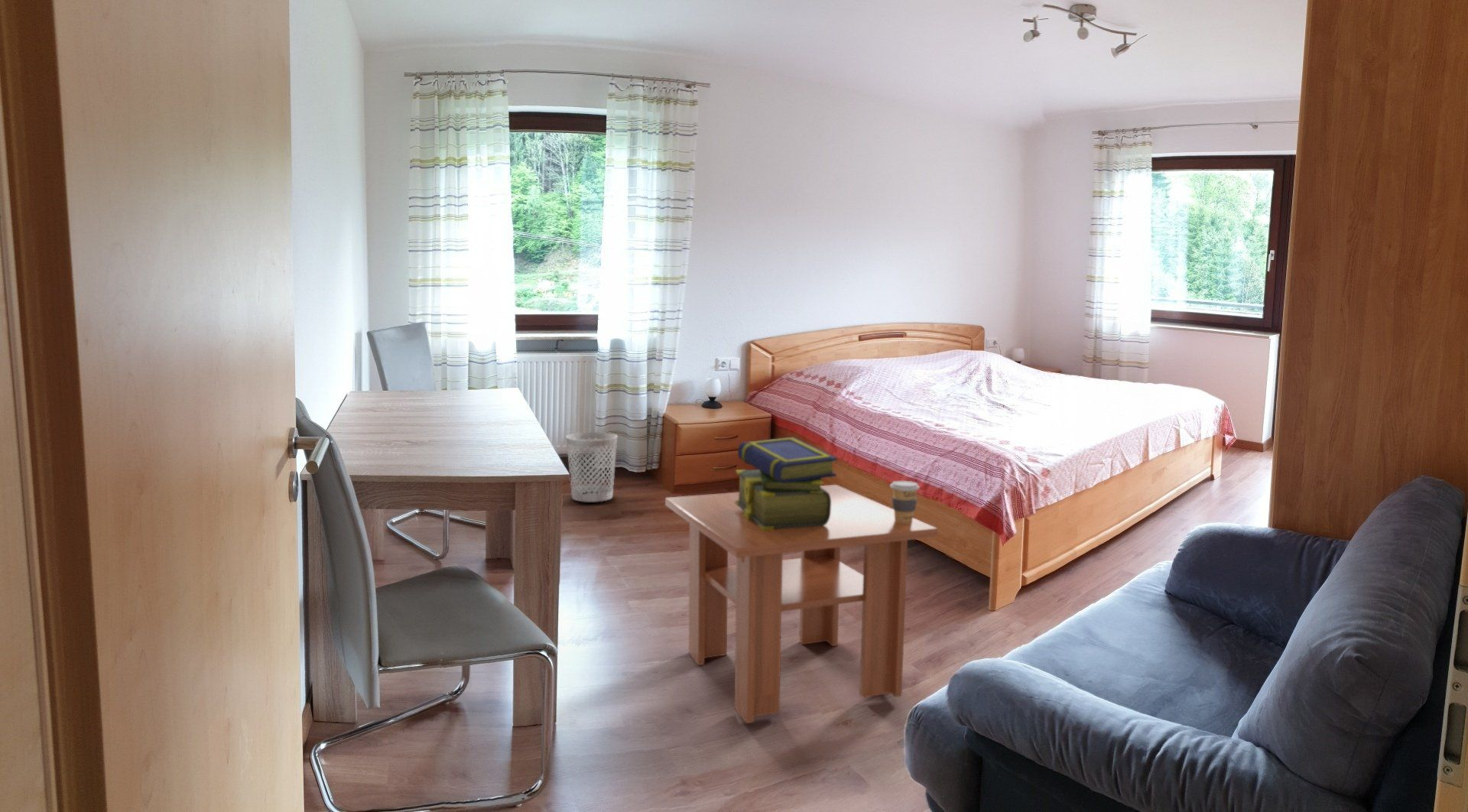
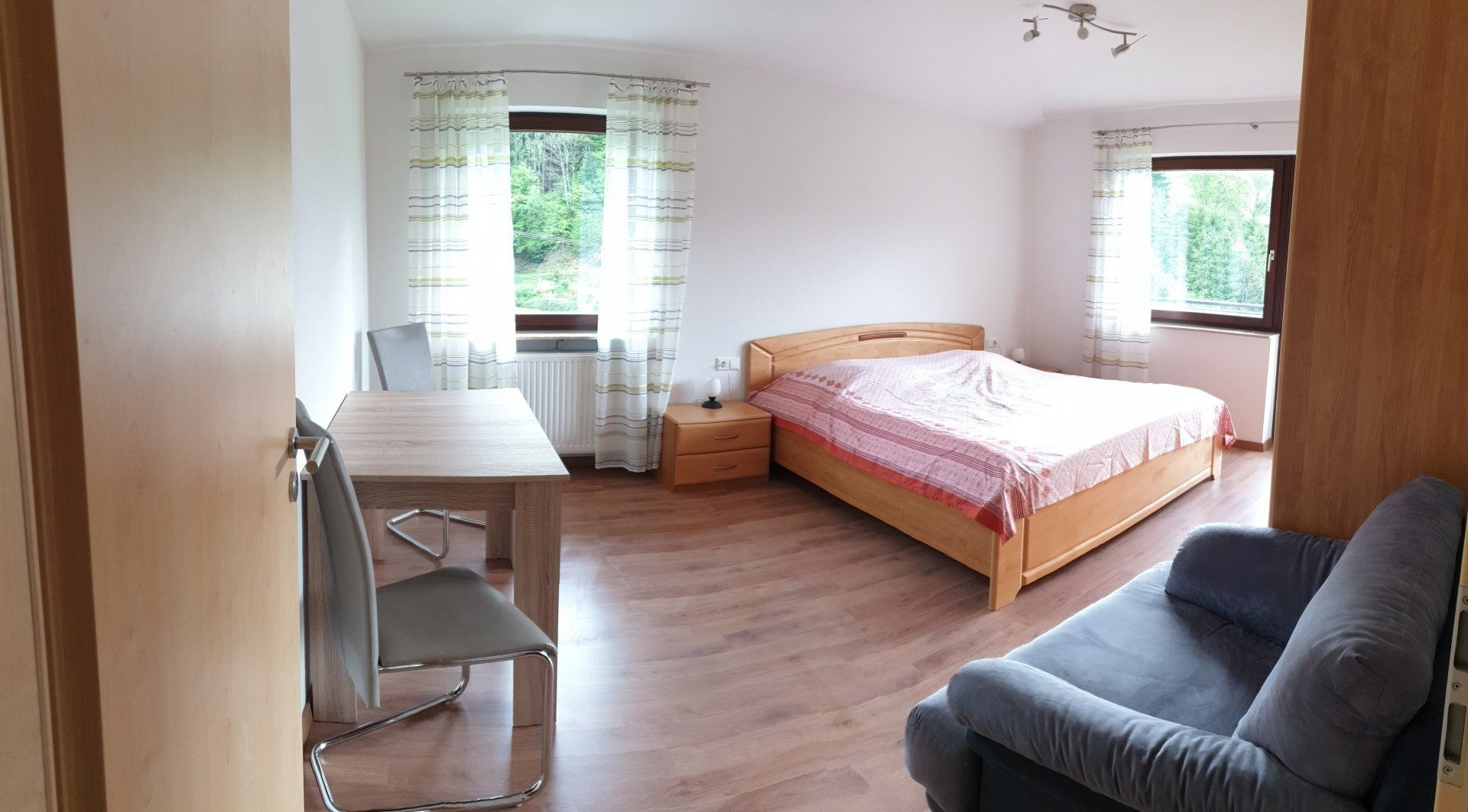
- coffee cup [889,480,921,524]
- coffee table [664,484,939,724]
- stack of books [735,436,838,530]
- wastebasket [565,431,619,502]
